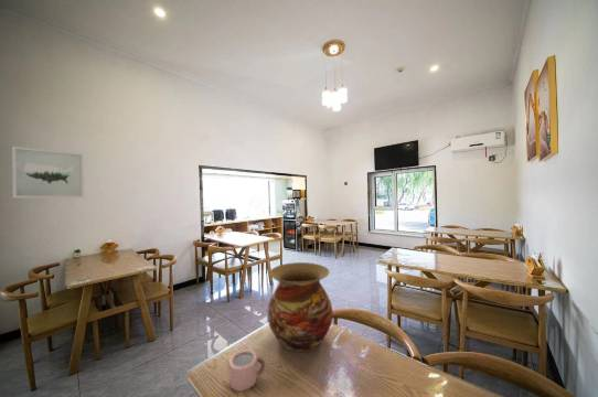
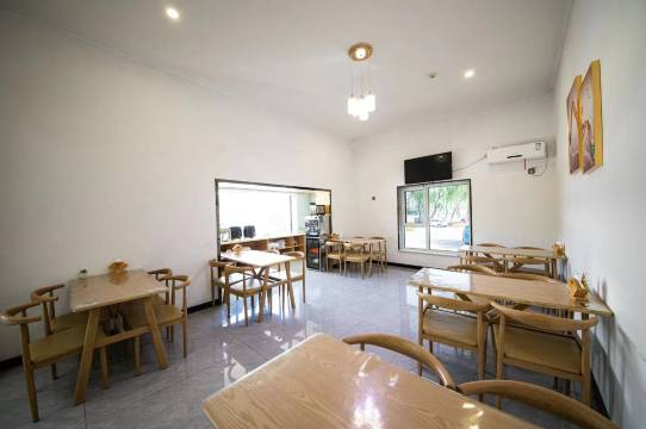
- mug [228,348,266,393]
- vase [266,261,333,353]
- wall art [11,146,85,198]
